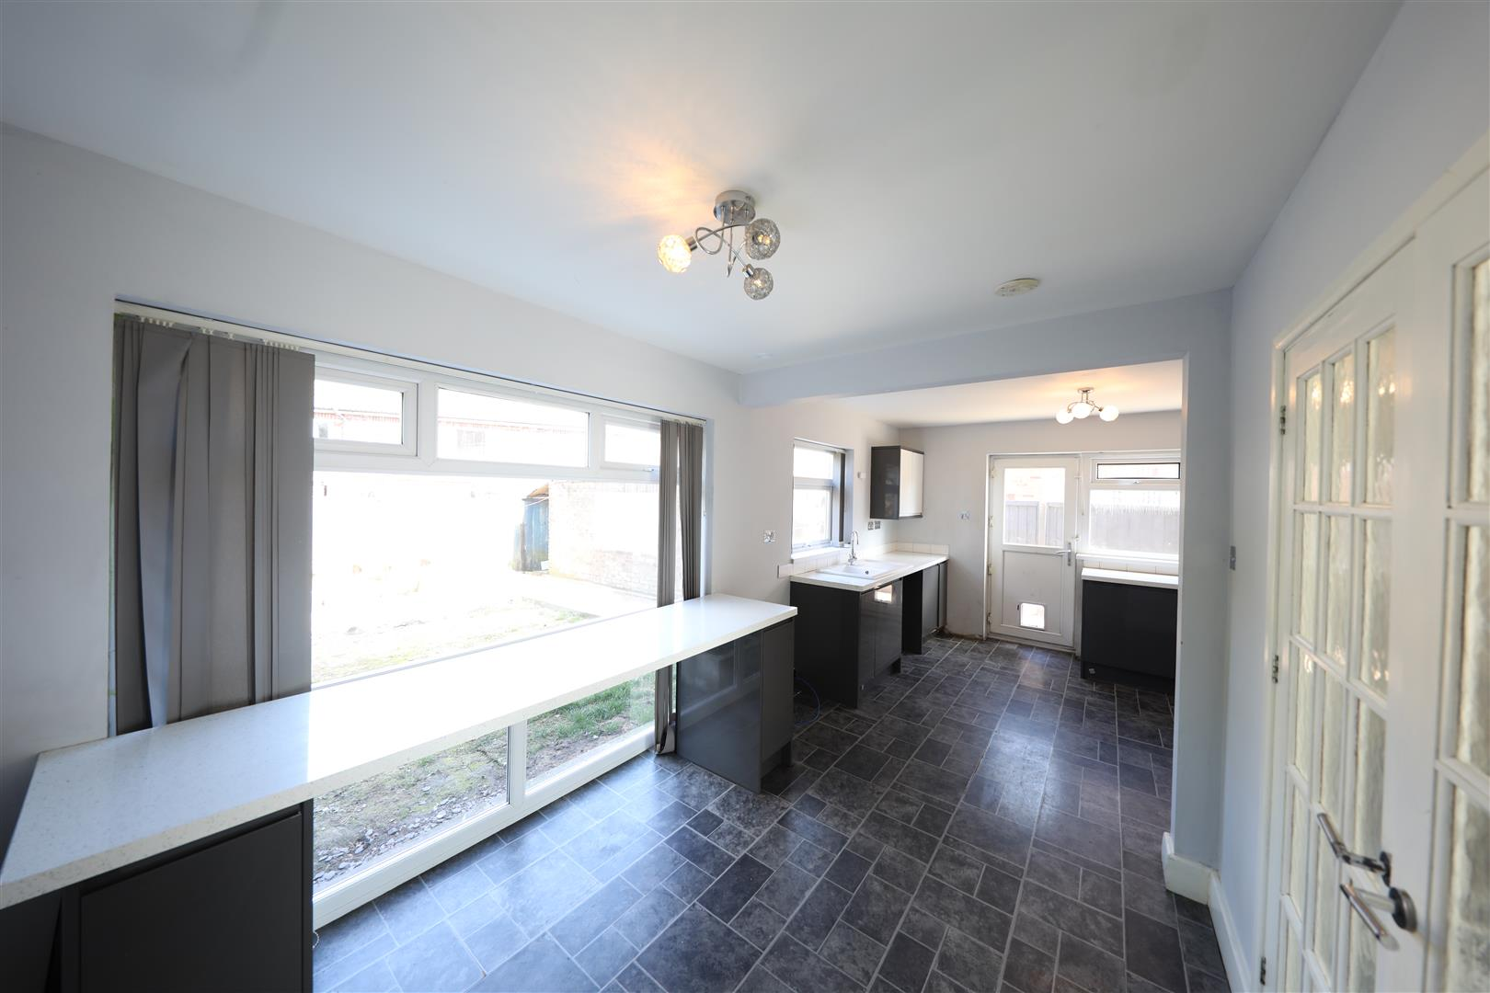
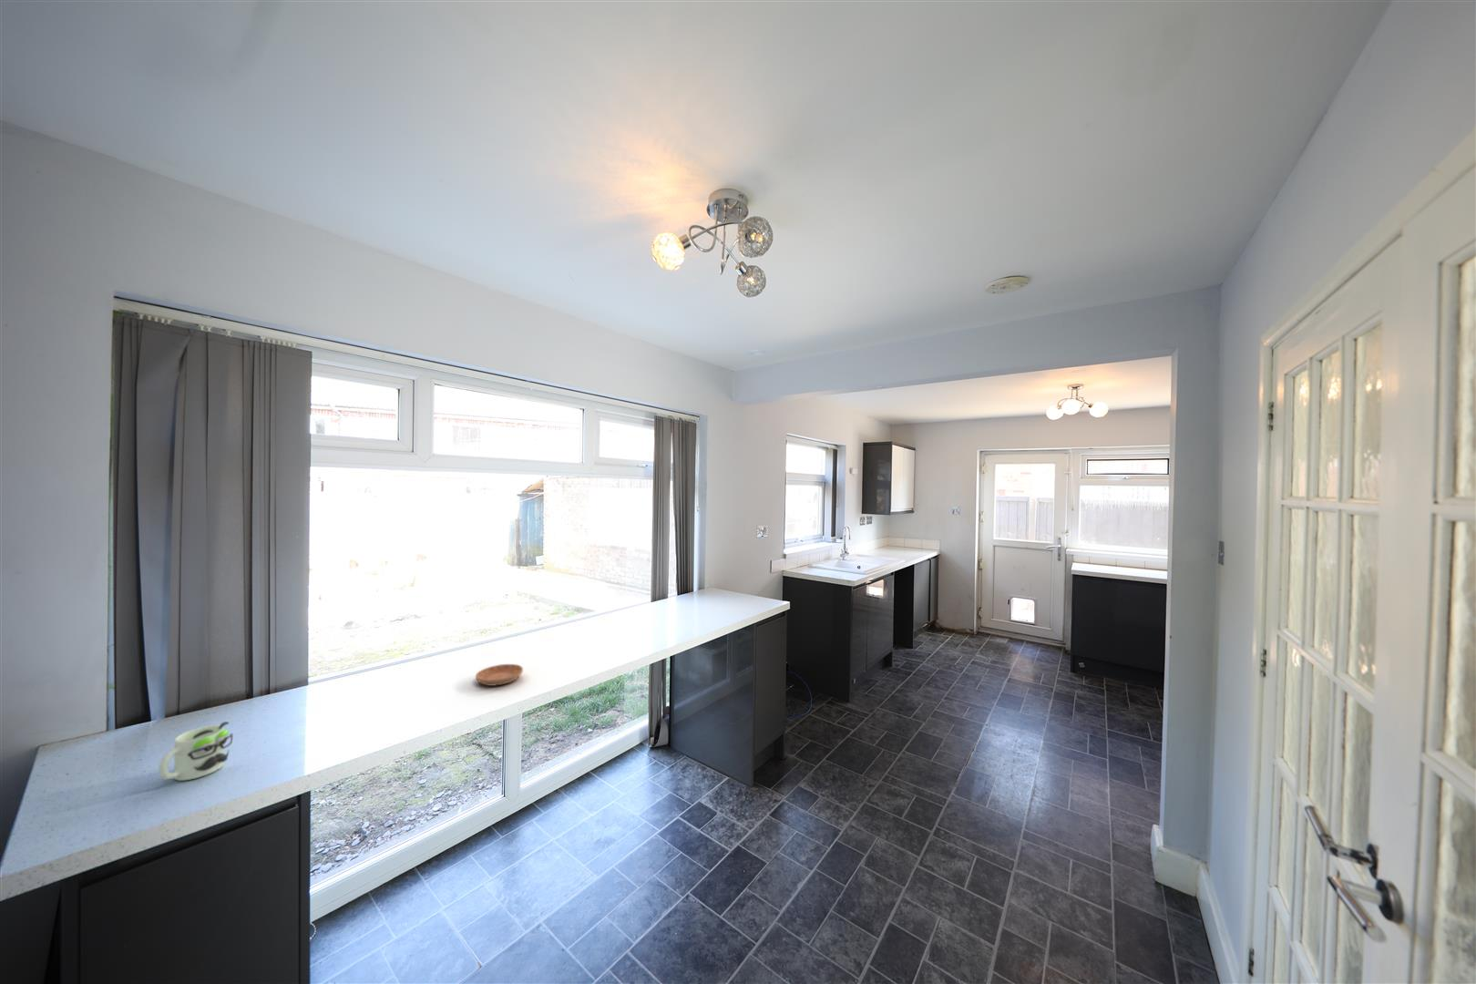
+ saucer [474,663,524,687]
+ mug [158,720,233,782]
